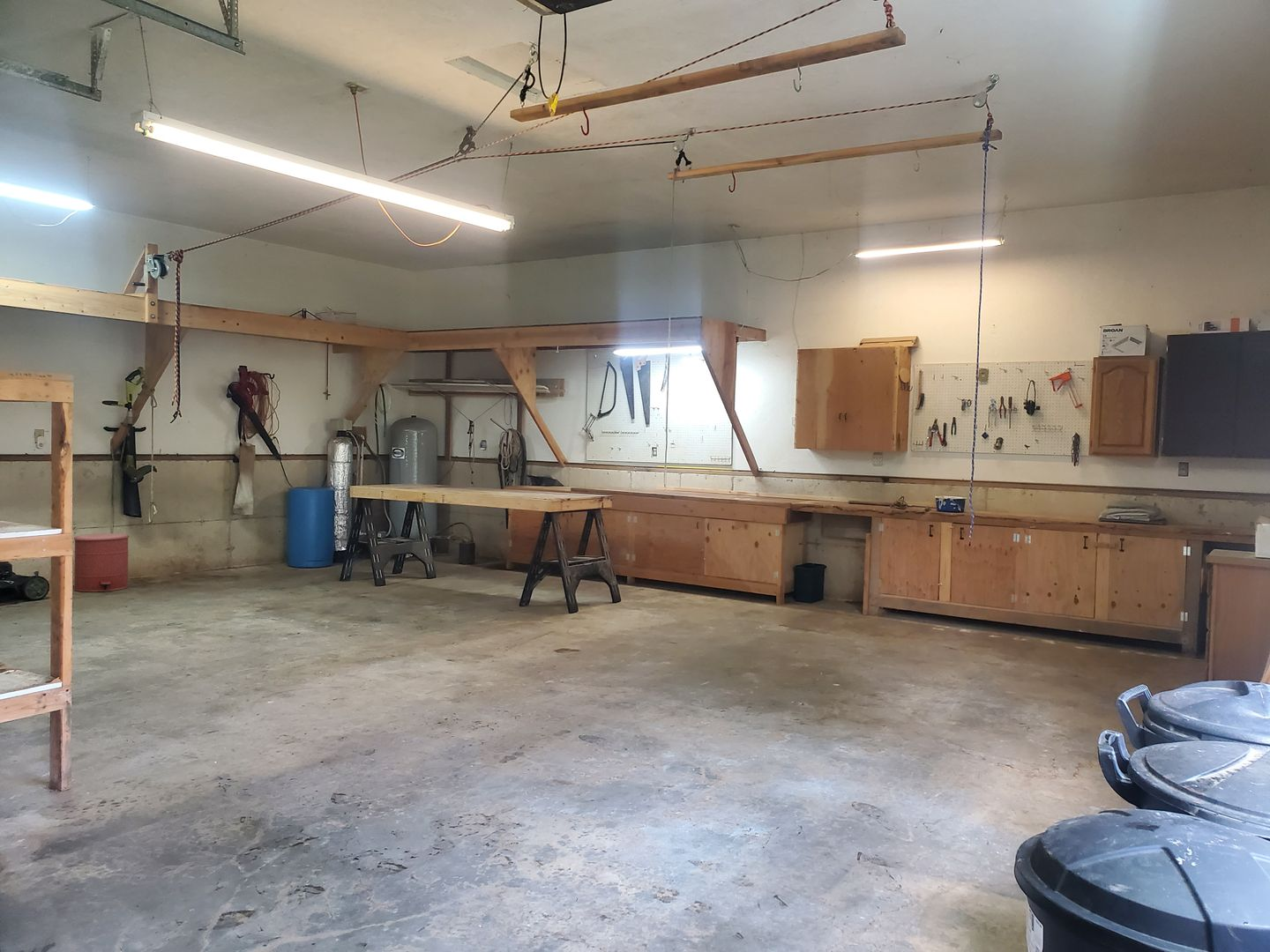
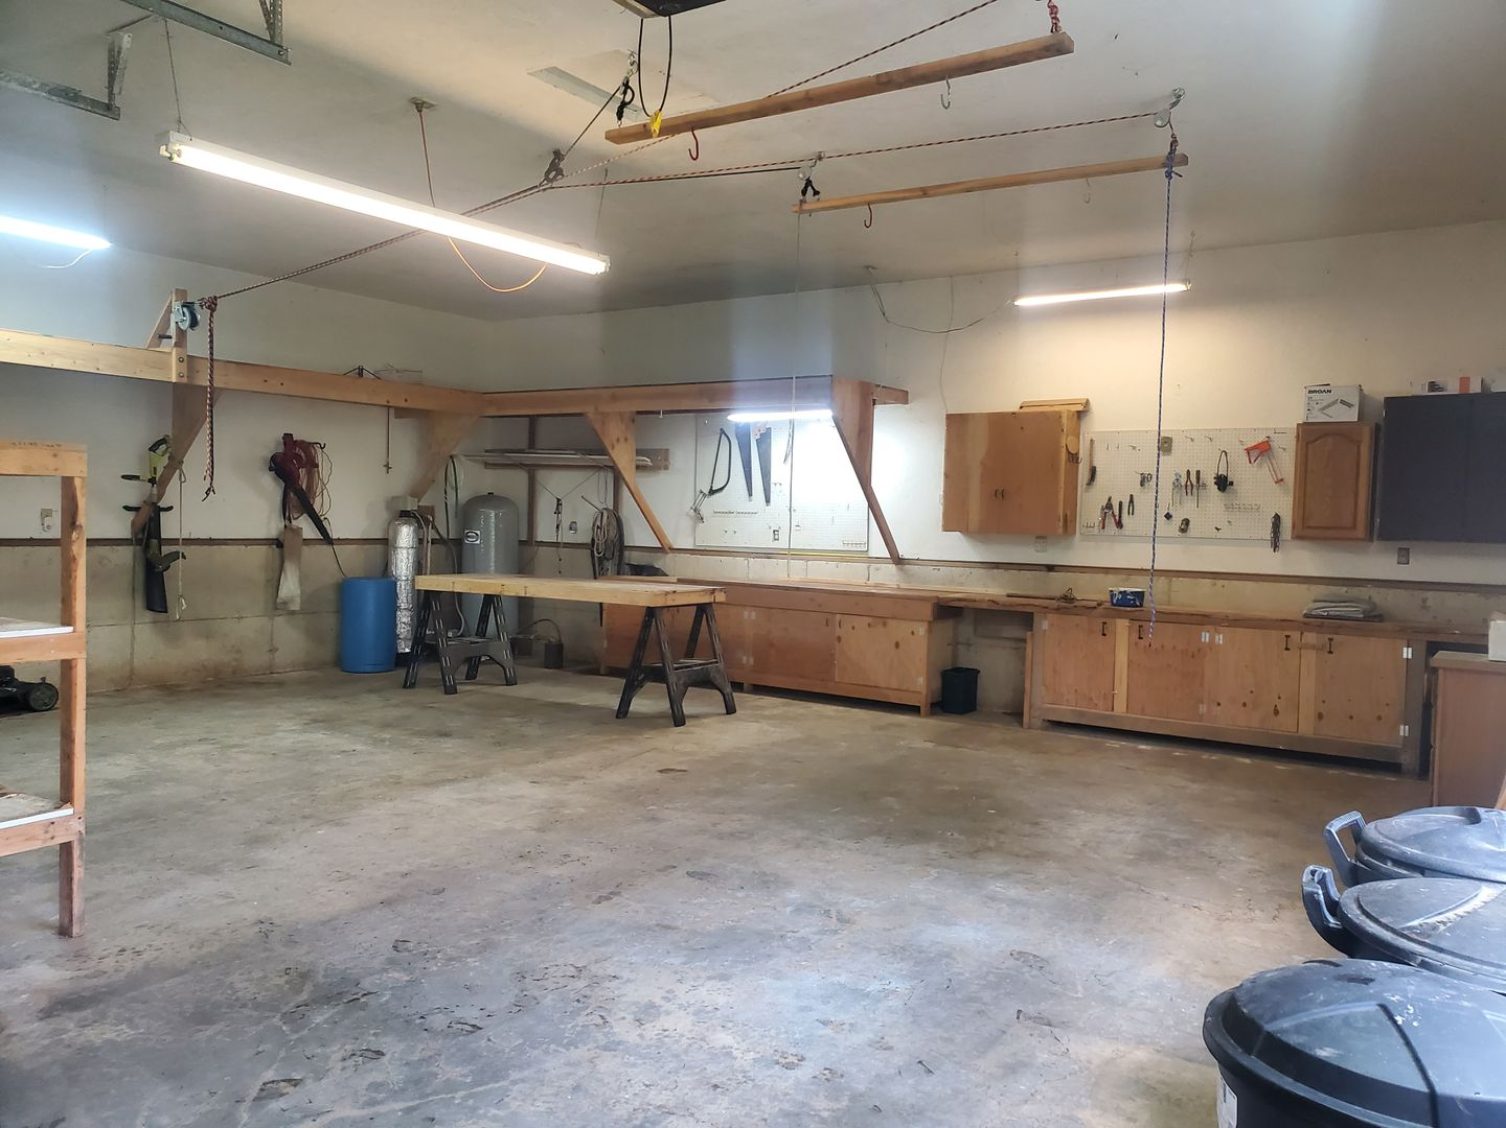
- trash can [73,532,131,592]
